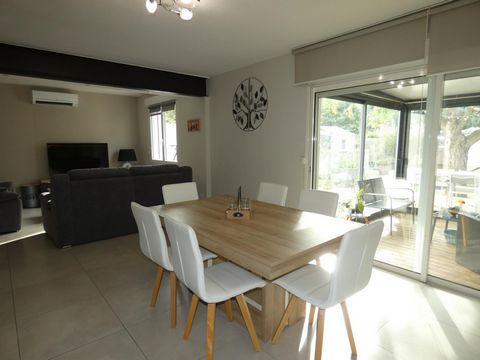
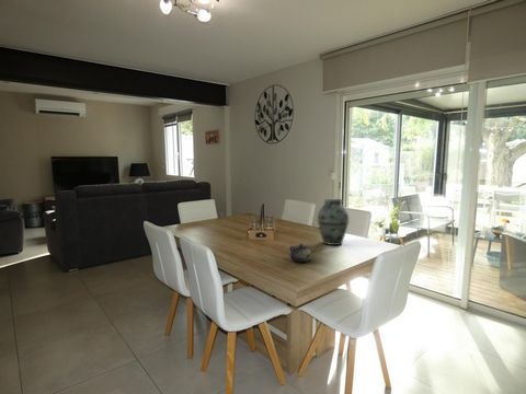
+ vase [317,198,351,246]
+ teapot [289,243,316,264]
